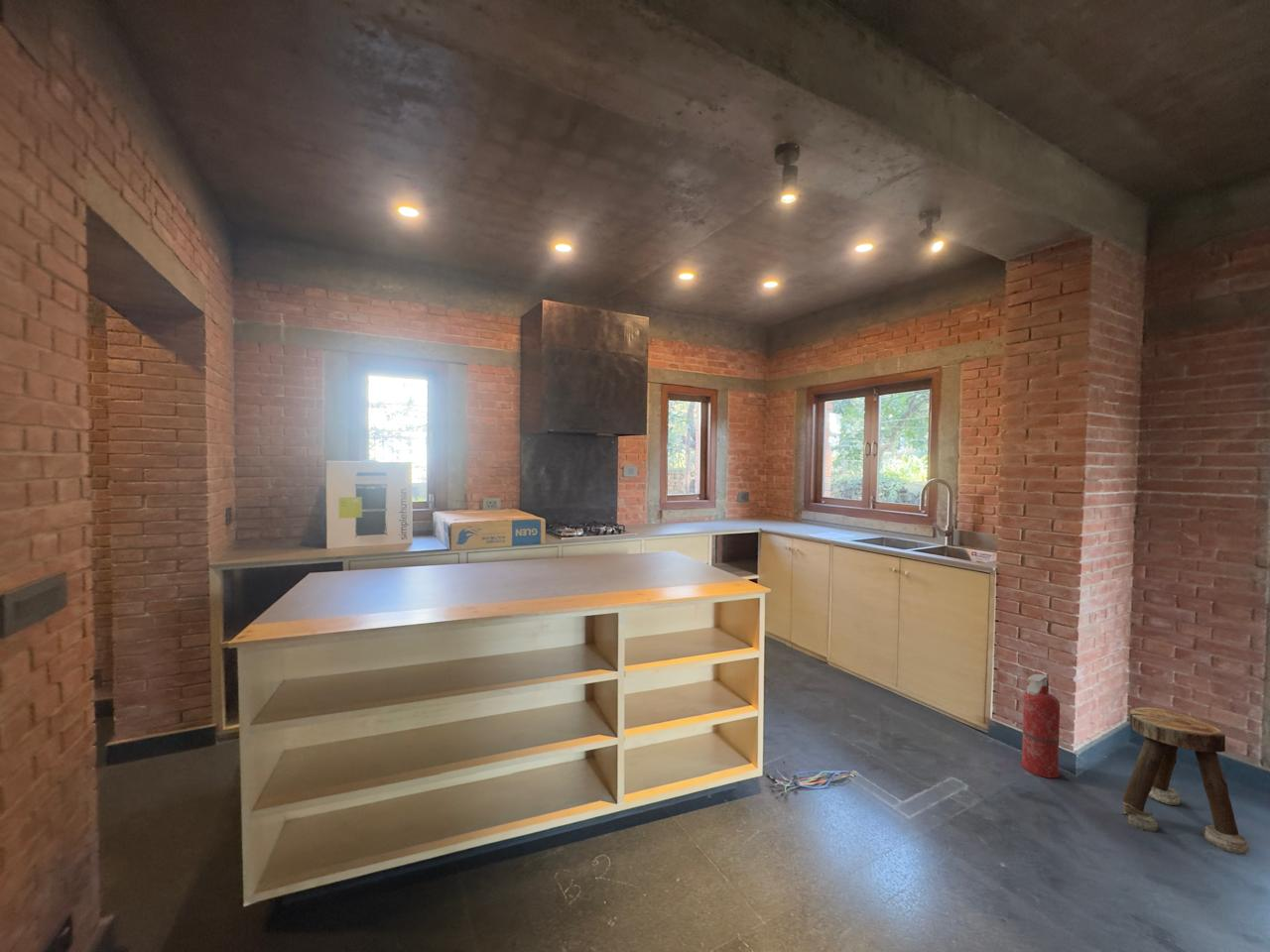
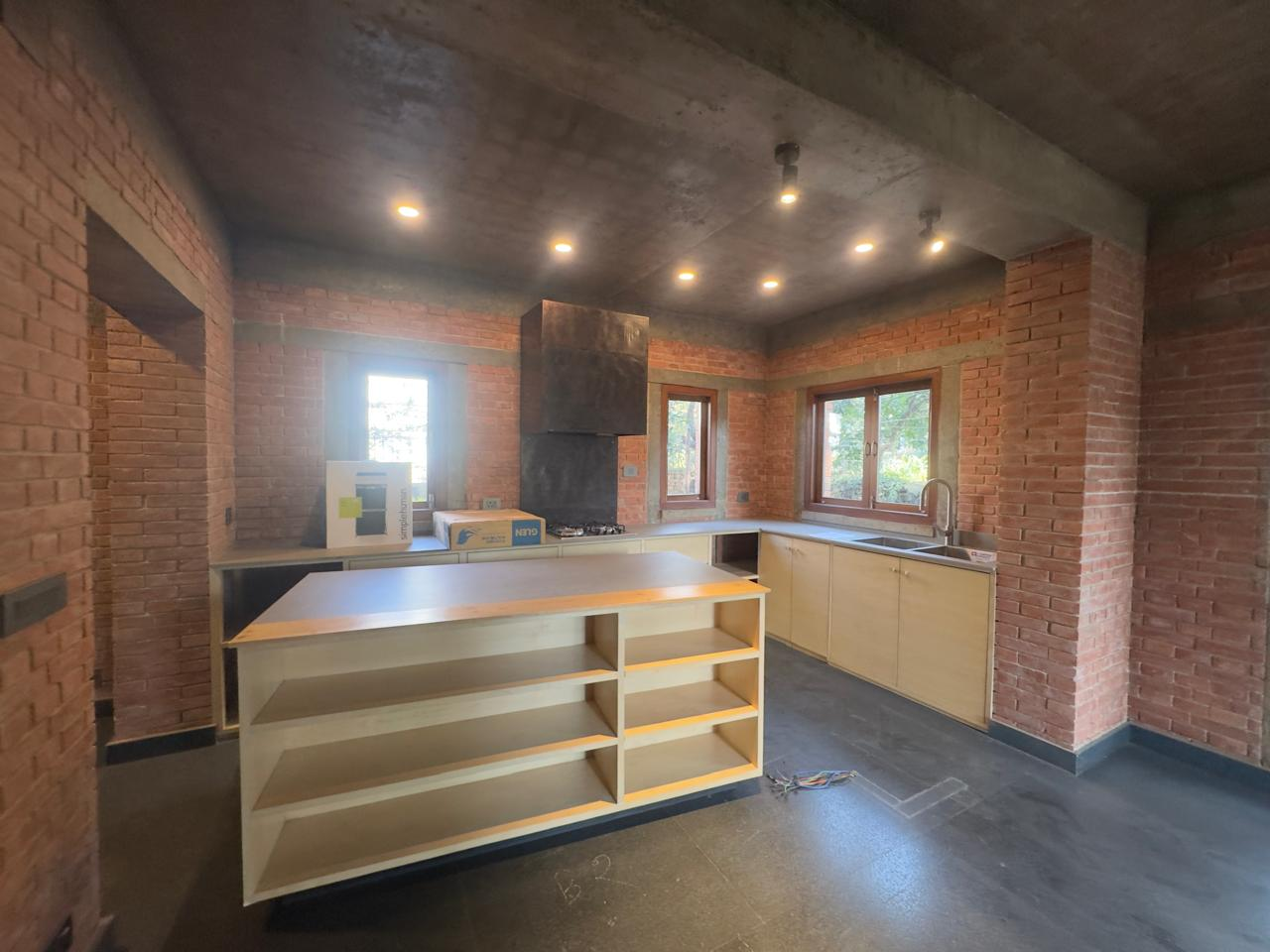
- fire extinguisher [1020,673,1061,779]
- stool [1121,707,1250,856]
